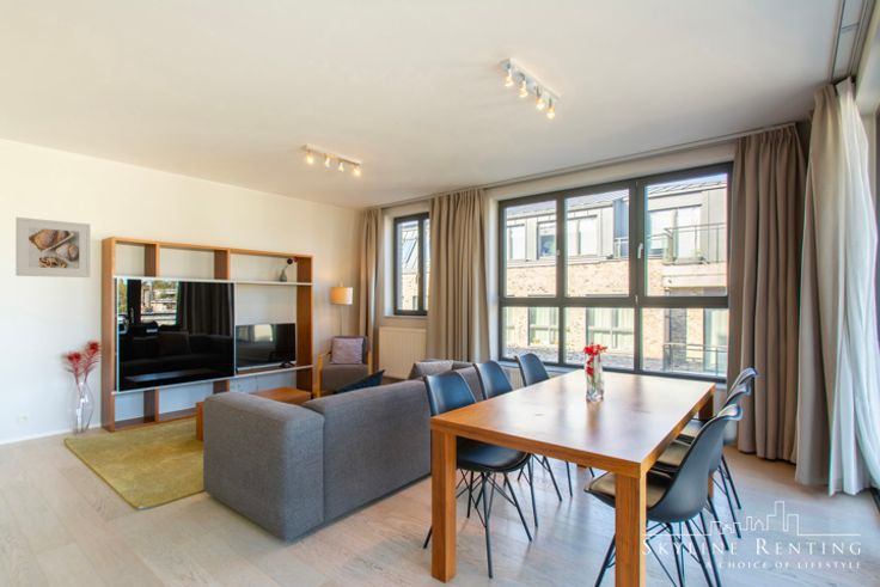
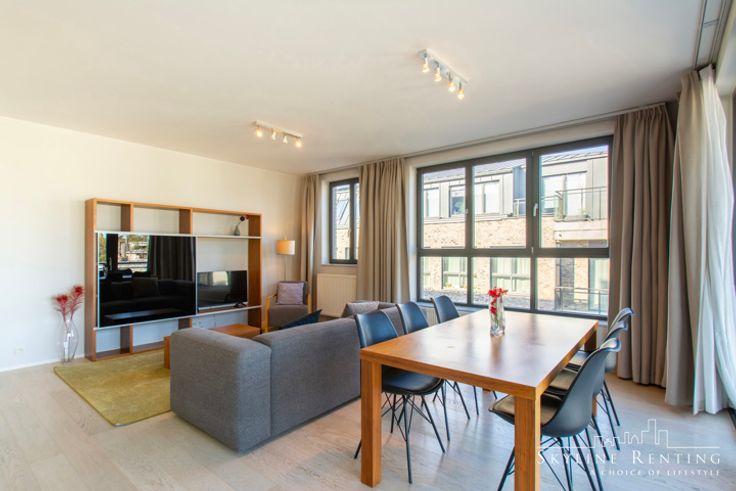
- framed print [14,216,91,279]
